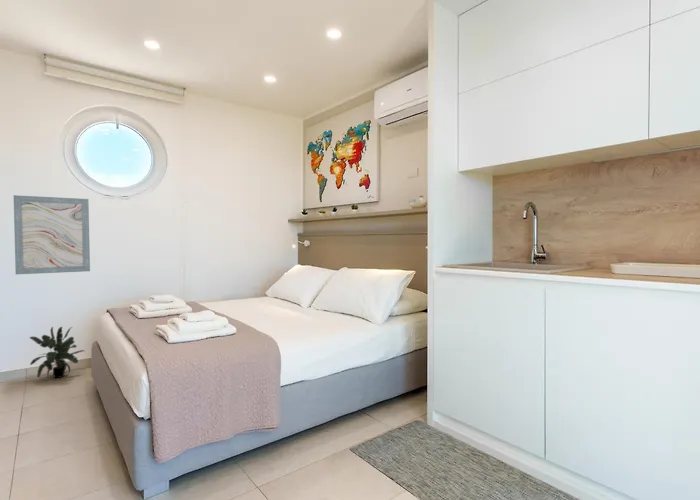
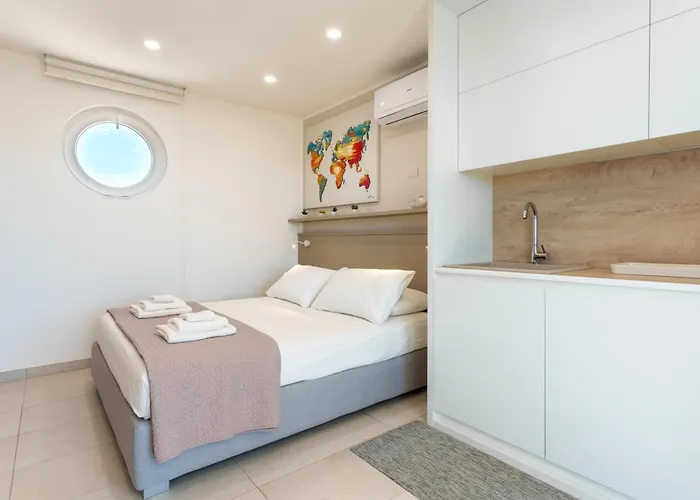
- potted plant [28,326,85,380]
- wall art [13,194,91,275]
